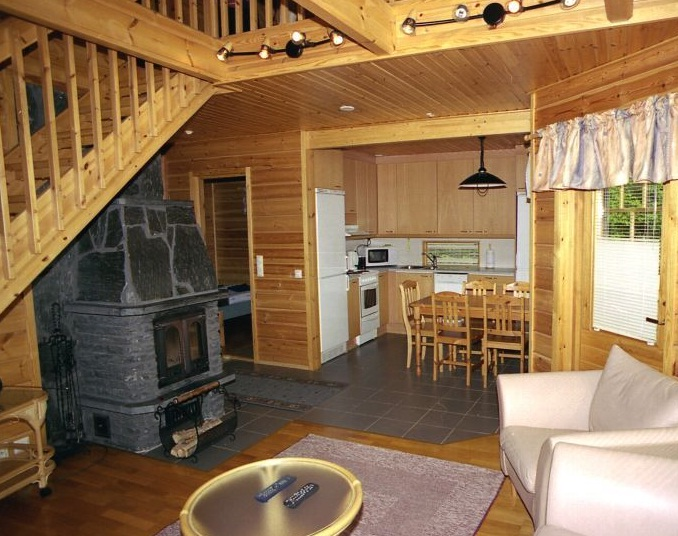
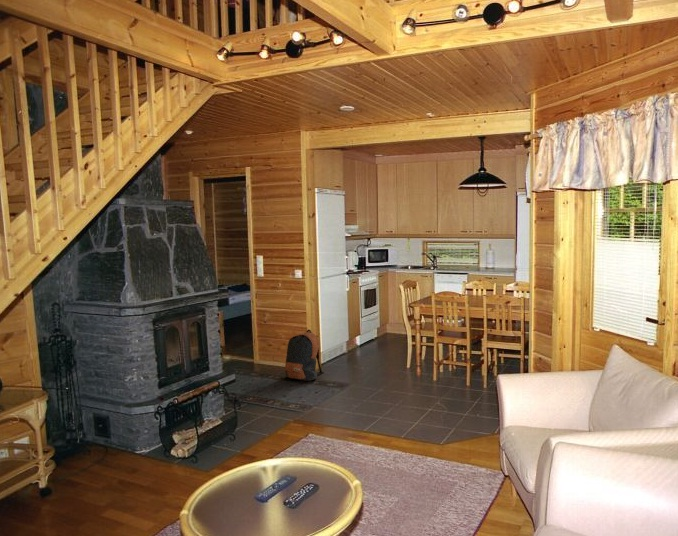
+ backpack [284,329,325,382]
